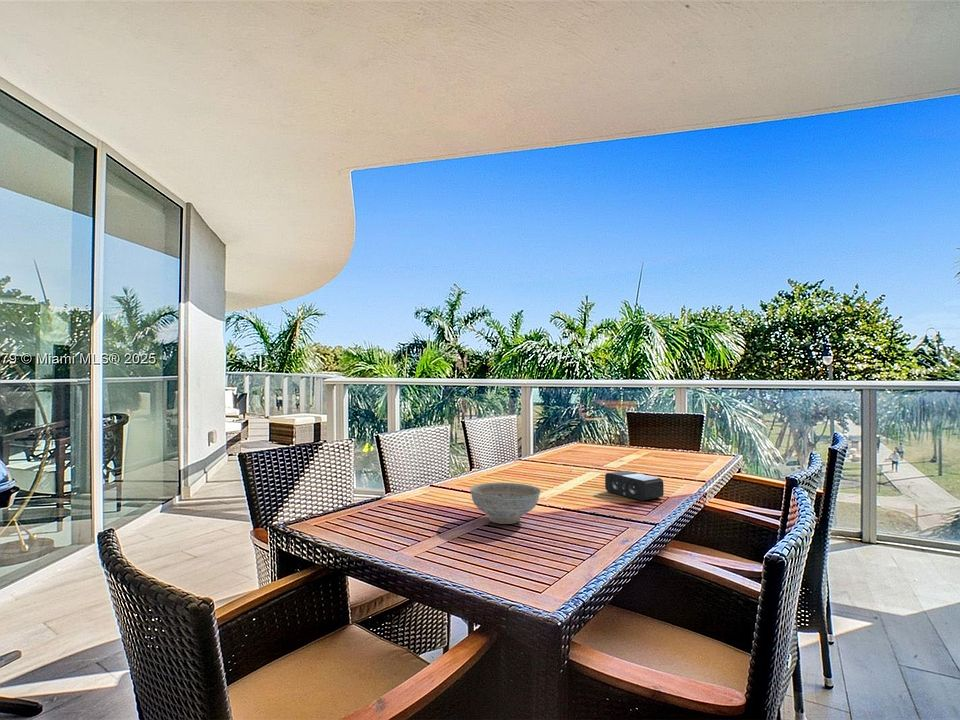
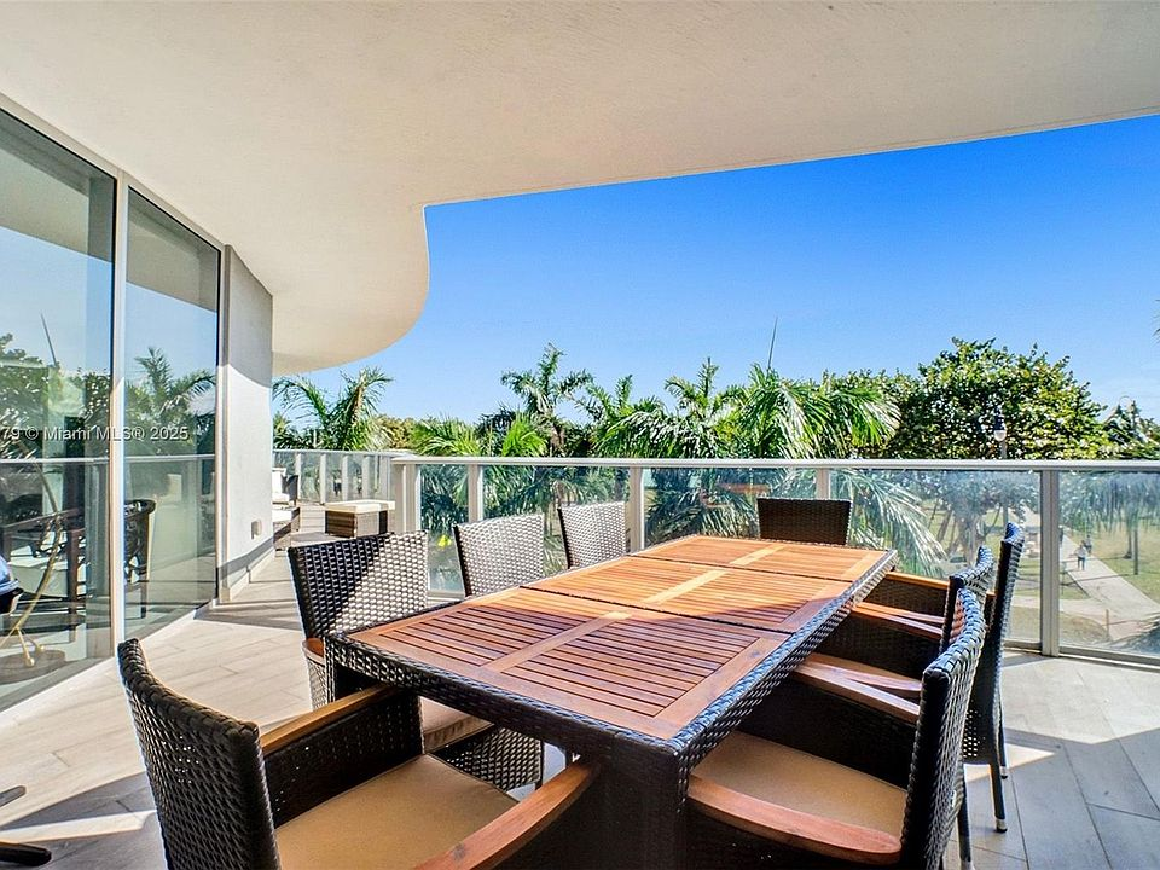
- speaker [604,470,665,502]
- decorative bowl [469,482,542,525]
